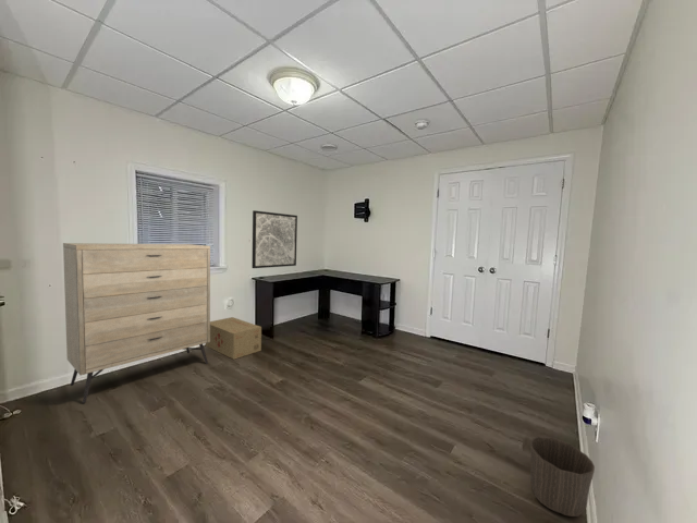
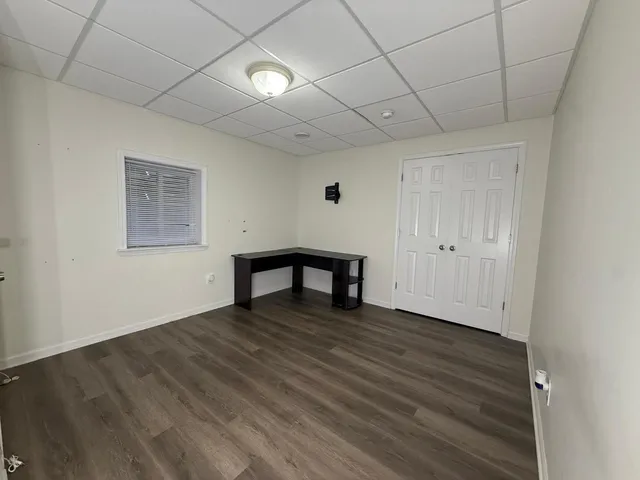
- dresser [62,242,211,404]
- cardboard box [205,316,262,361]
- waste basket [529,436,596,518]
- wall art [250,209,298,269]
